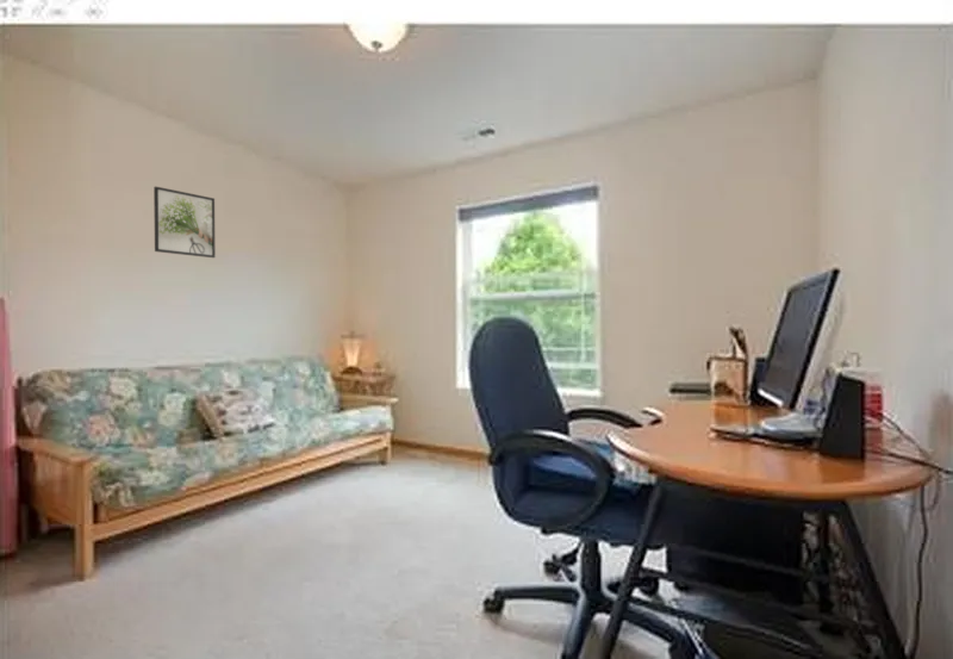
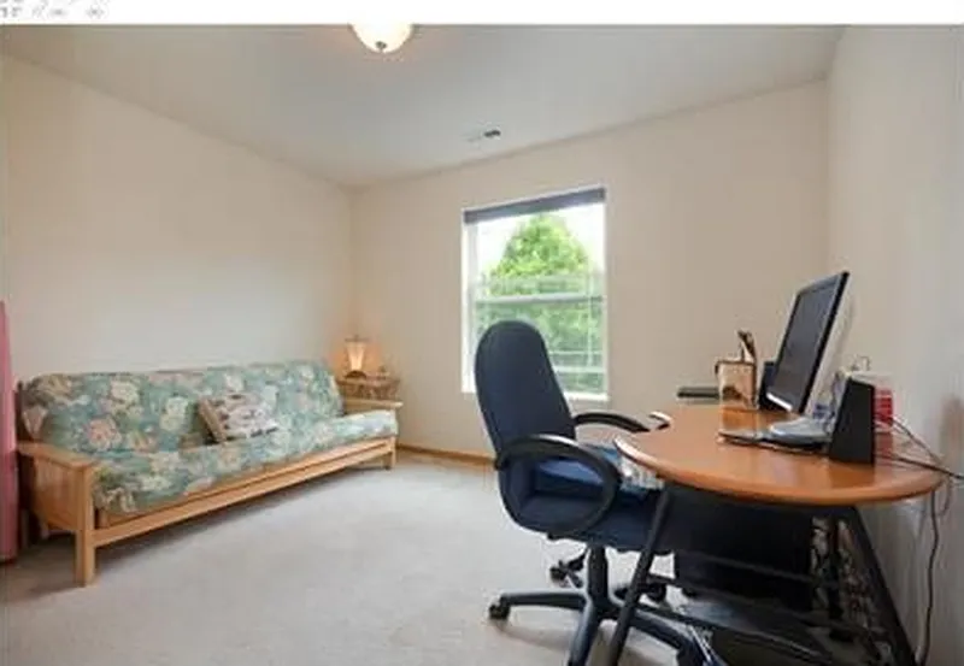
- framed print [152,186,217,259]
